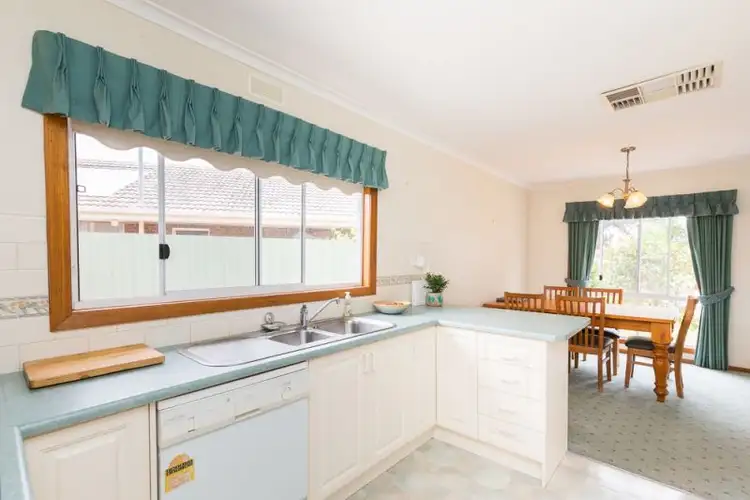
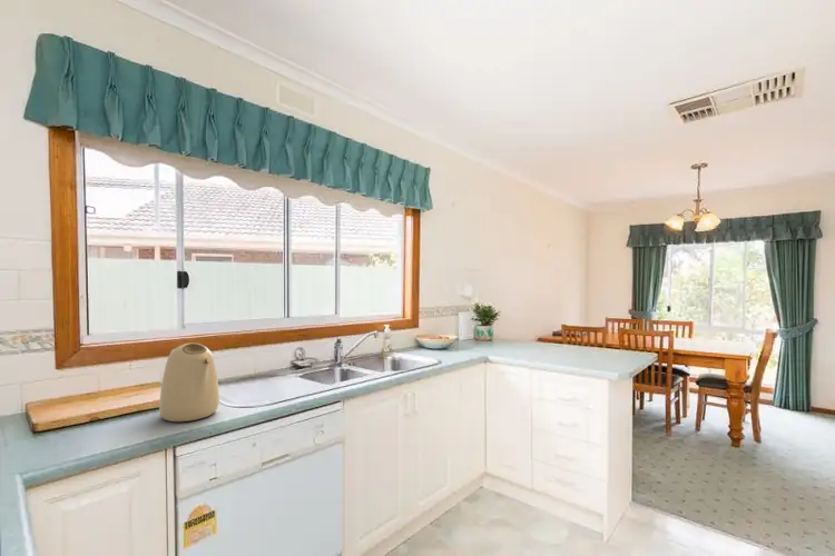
+ kettle [158,342,220,423]
